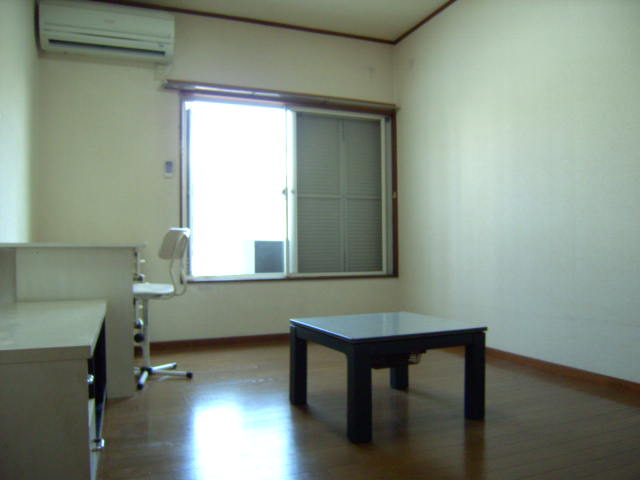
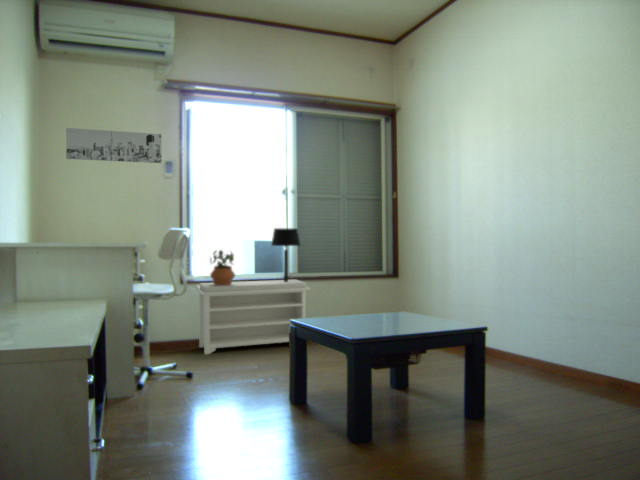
+ bench [195,279,311,355]
+ table lamp [270,227,302,282]
+ wall art [65,127,163,164]
+ potted plant [209,249,236,286]
